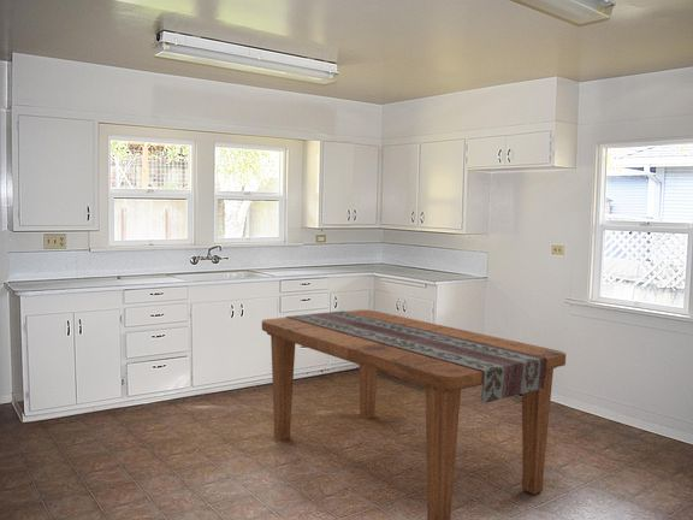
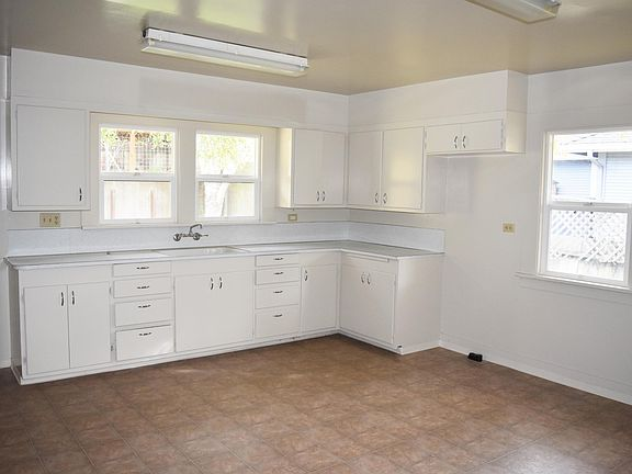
- dining table [261,308,567,520]
